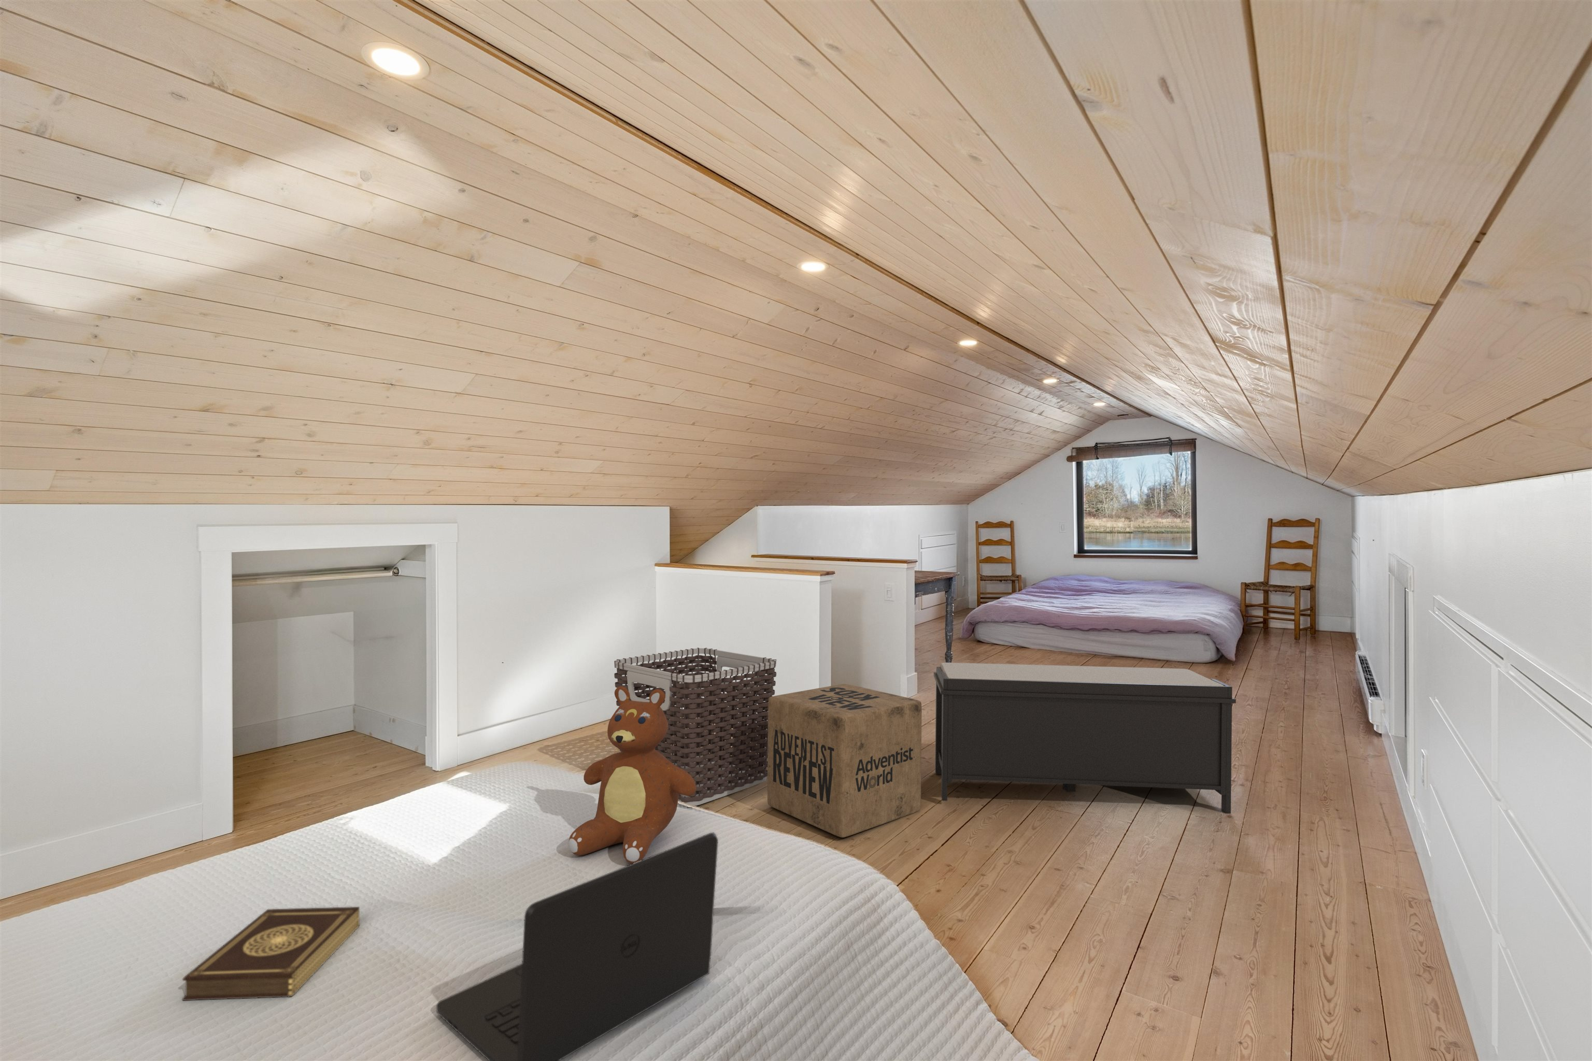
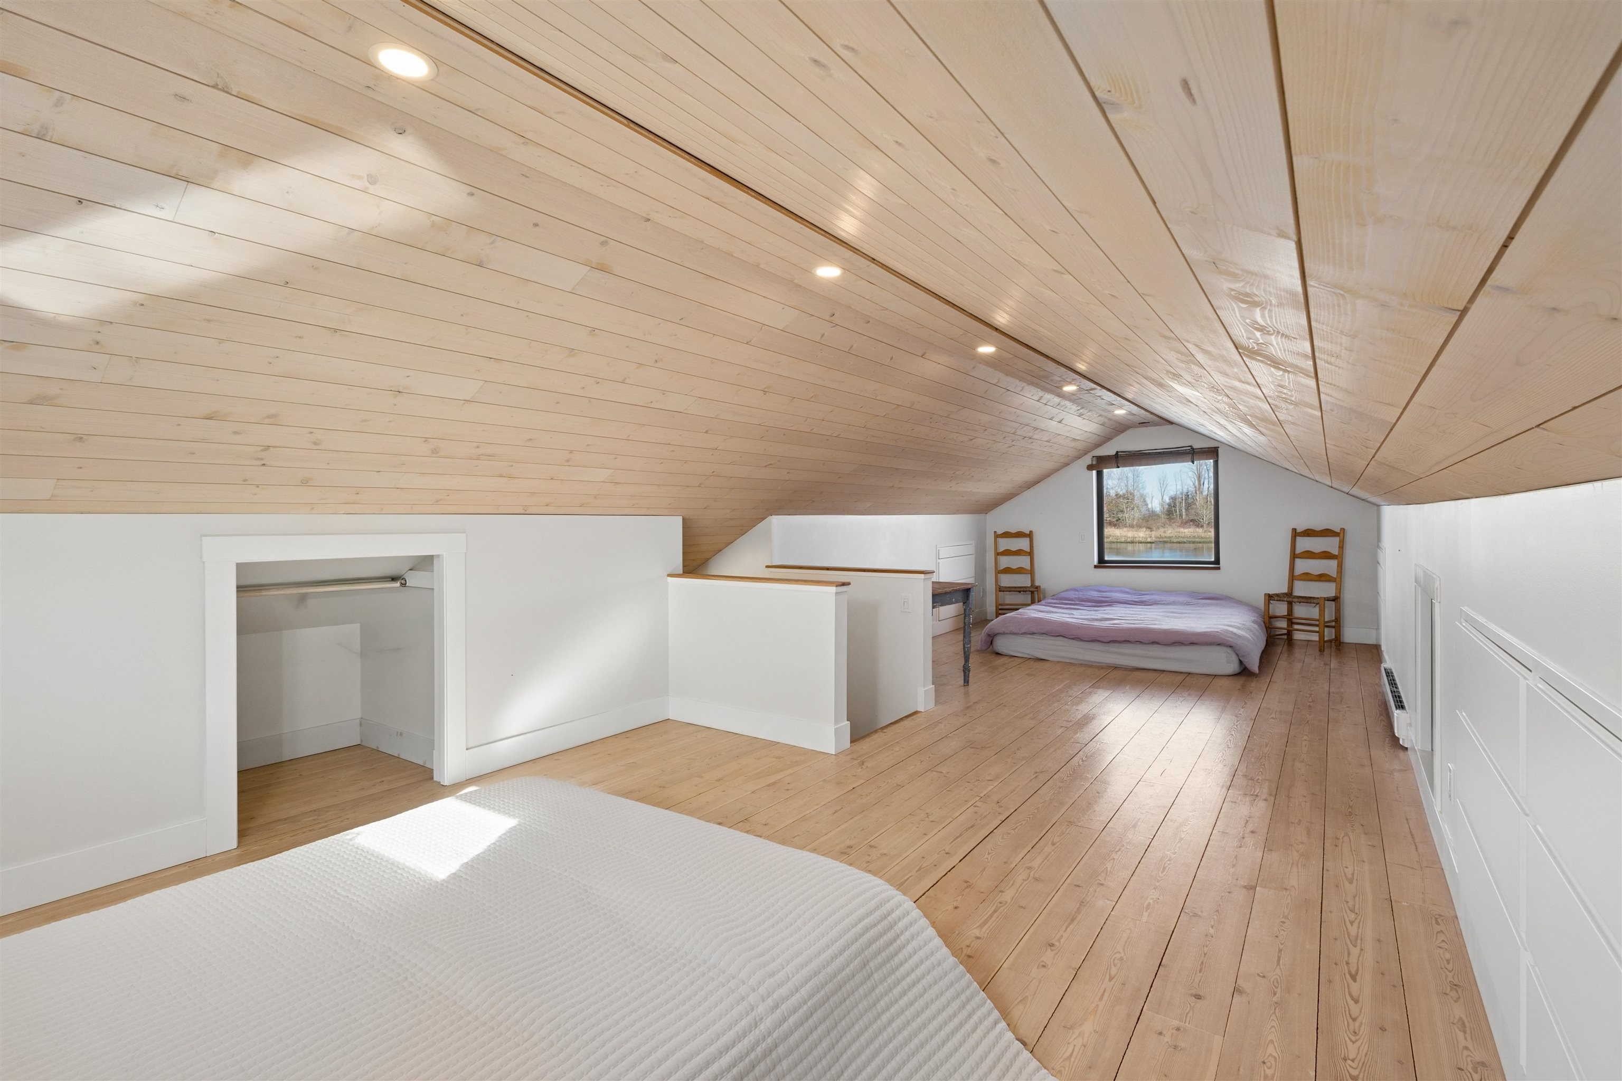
- bench [933,662,1237,814]
- laptop [436,832,719,1061]
- cardboard box [768,683,922,838]
- teddy bear [567,687,696,863]
- clothes hamper [614,647,777,806]
- book [182,906,360,1001]
